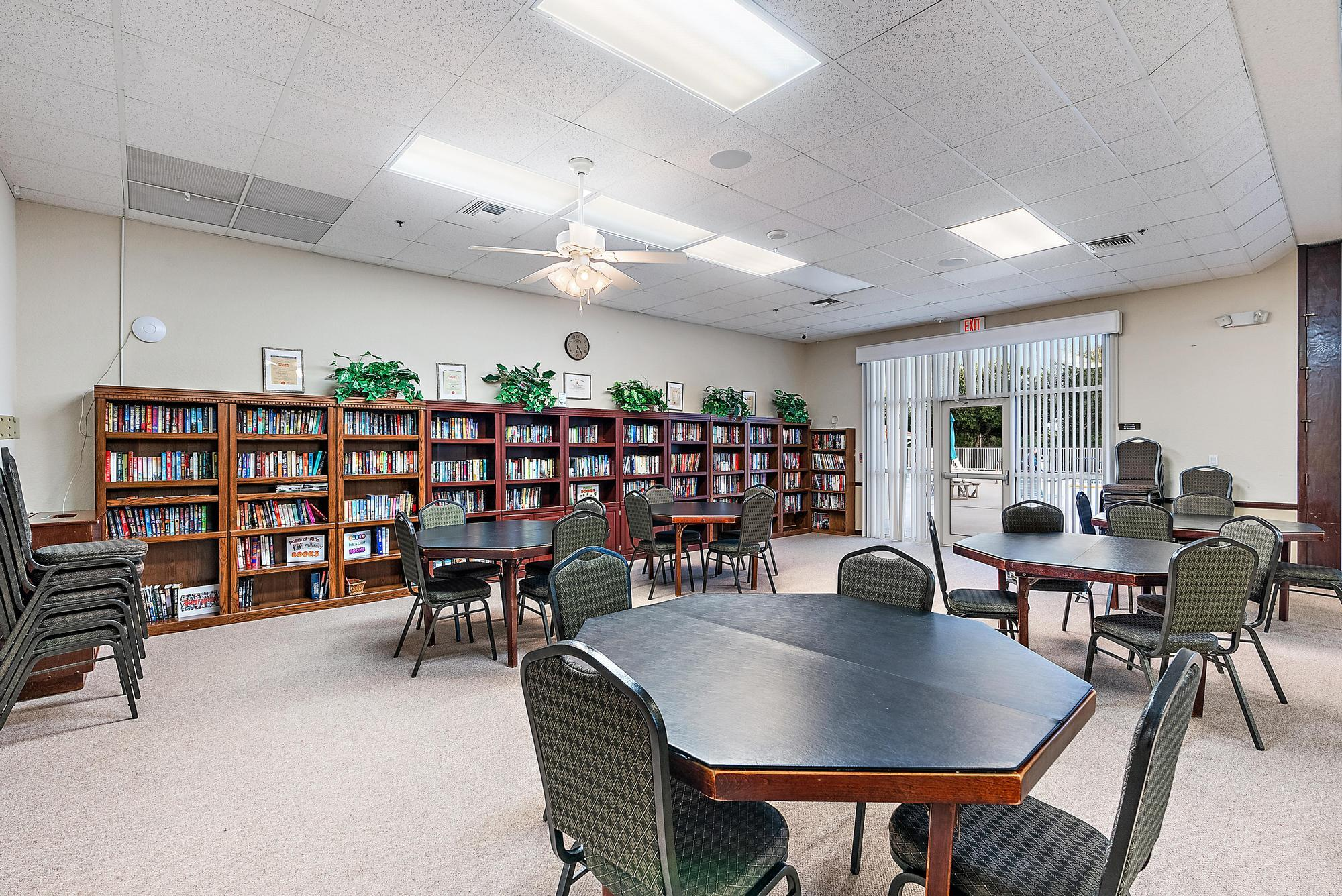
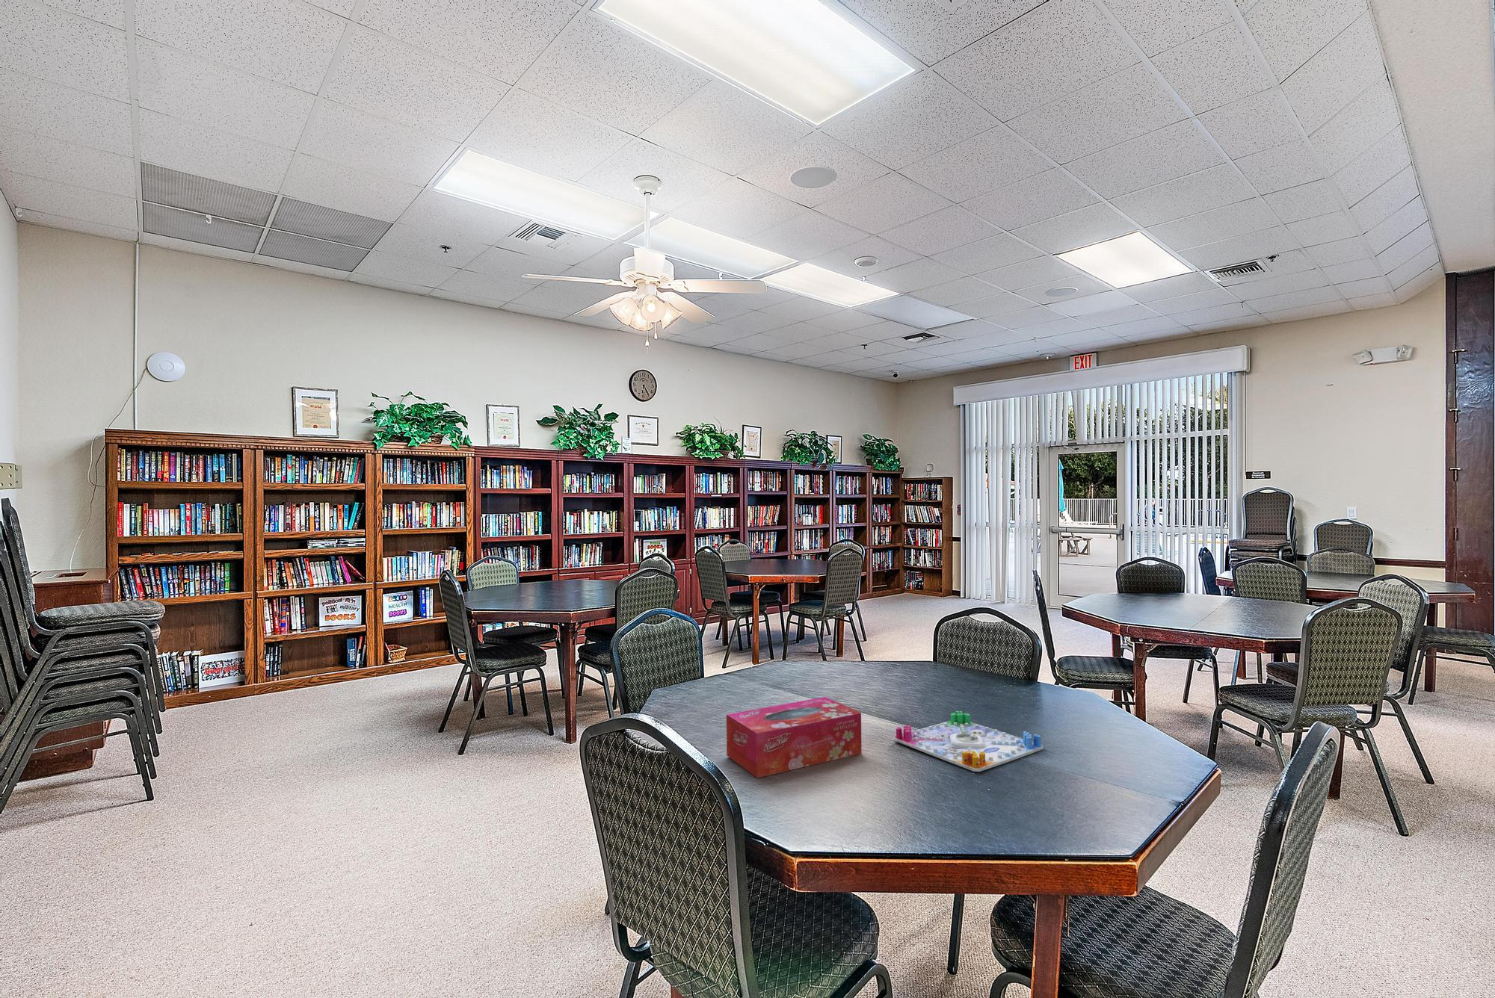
+ tissue box [726,696,862,779]
+ board game [893,711,1044,772]
